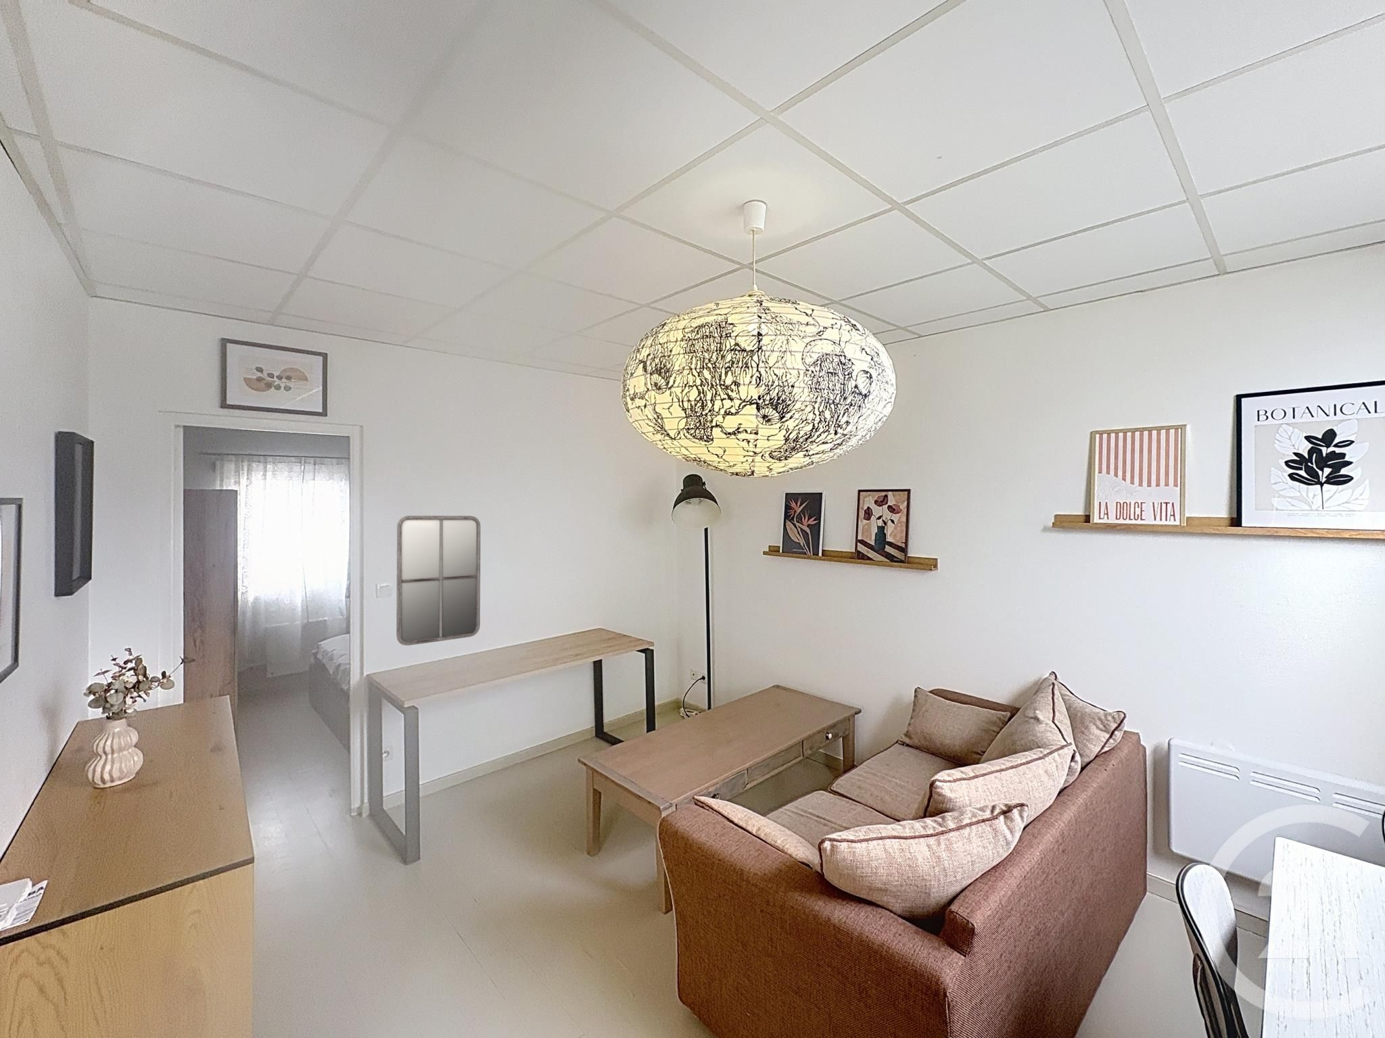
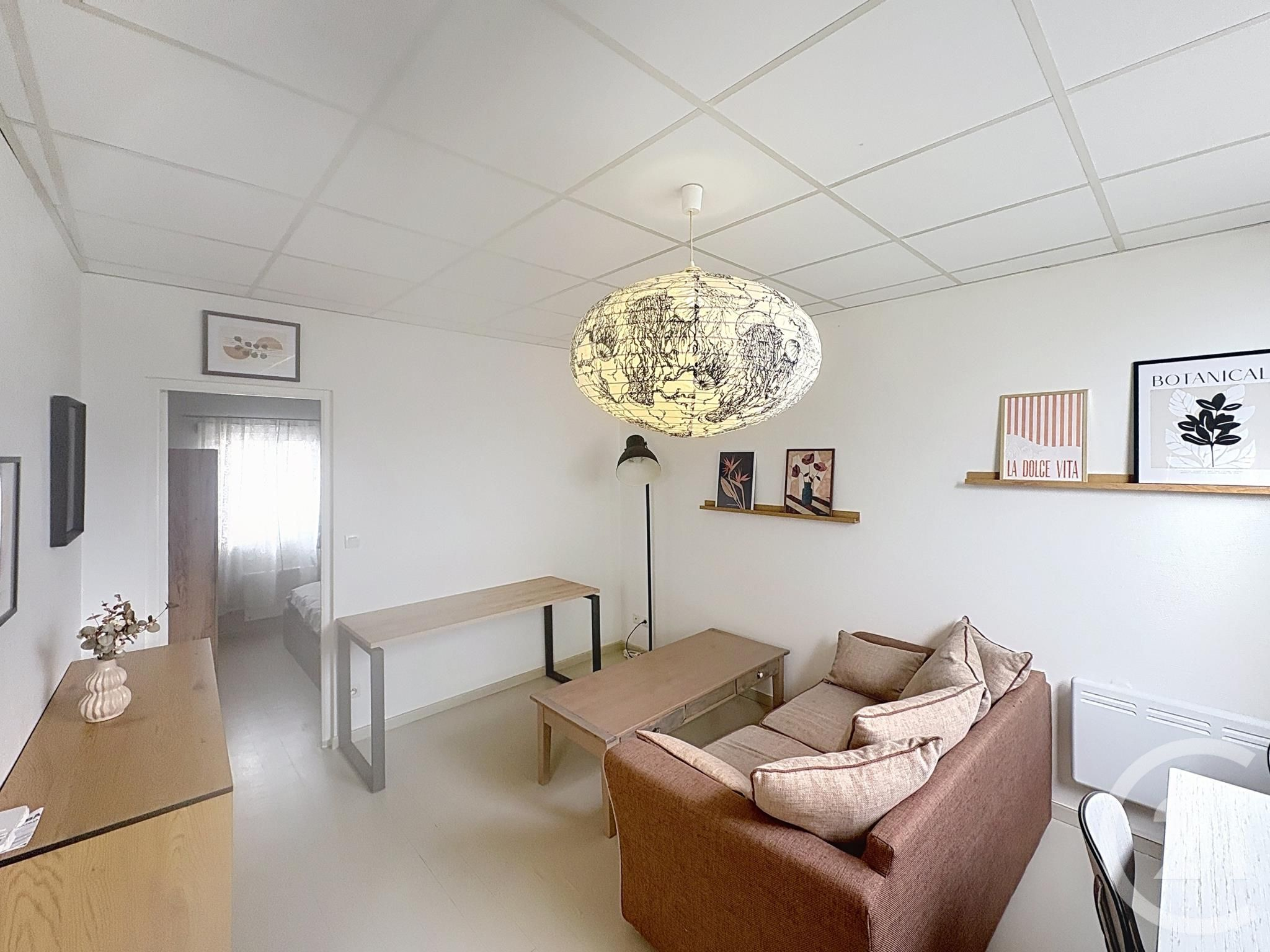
- home mirror [396,515,481,647]
